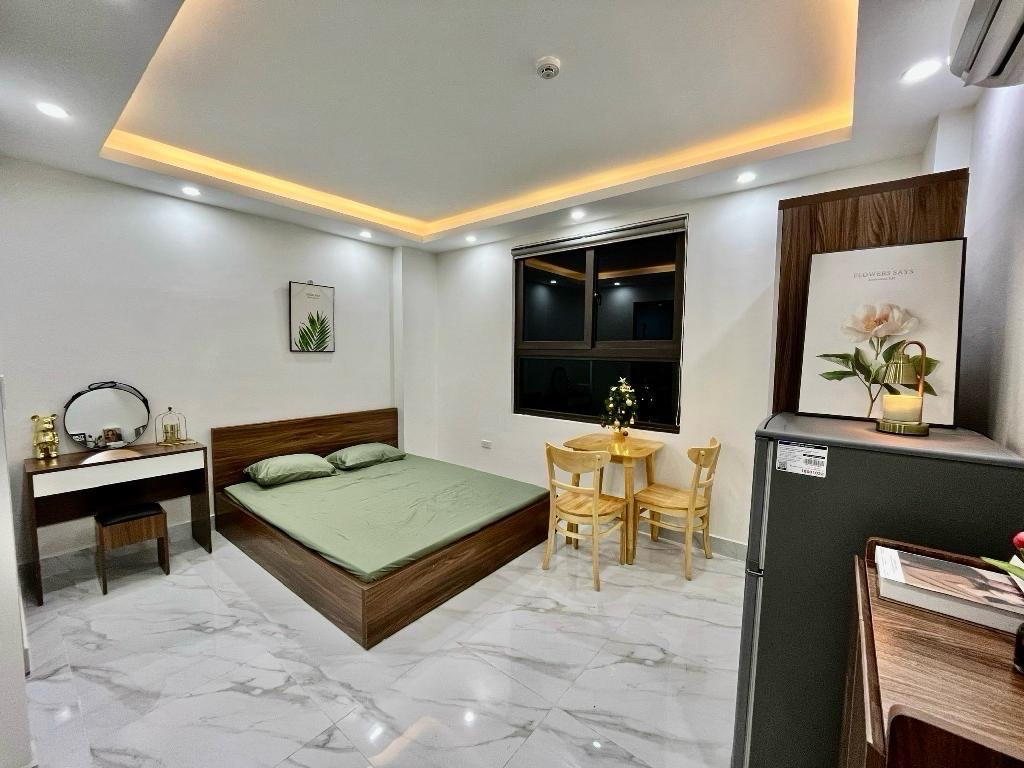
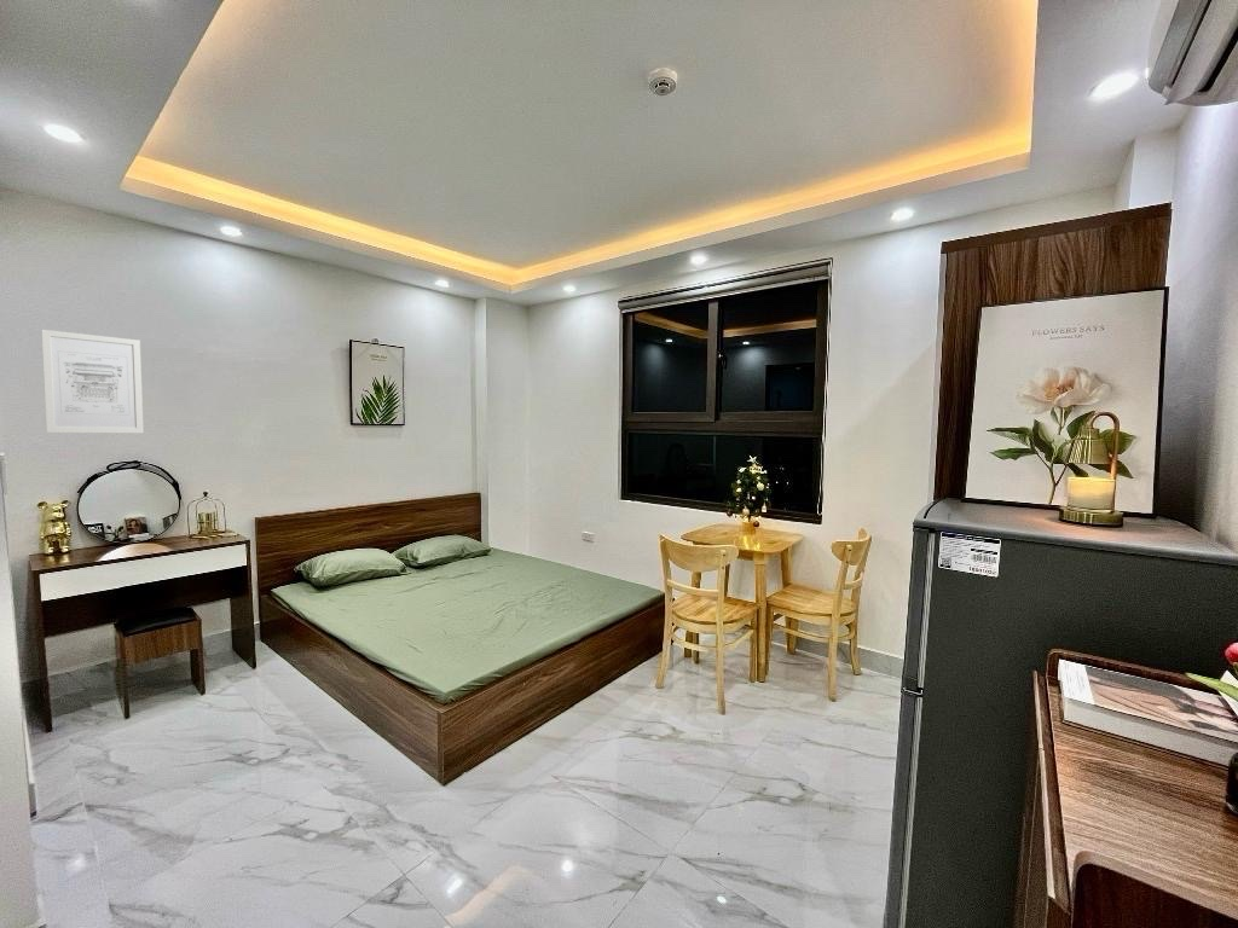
+ wall art [41,329,145,434]
